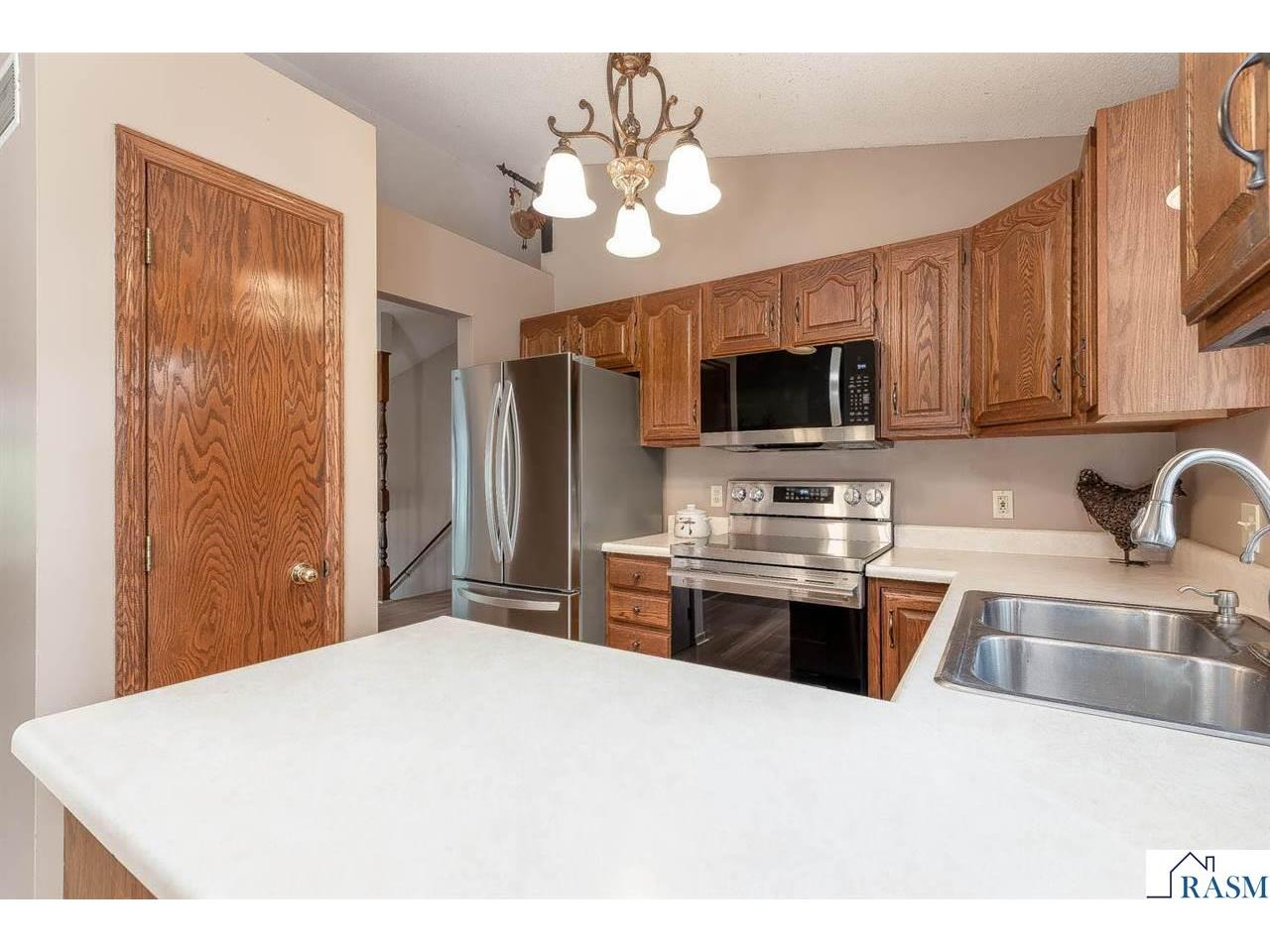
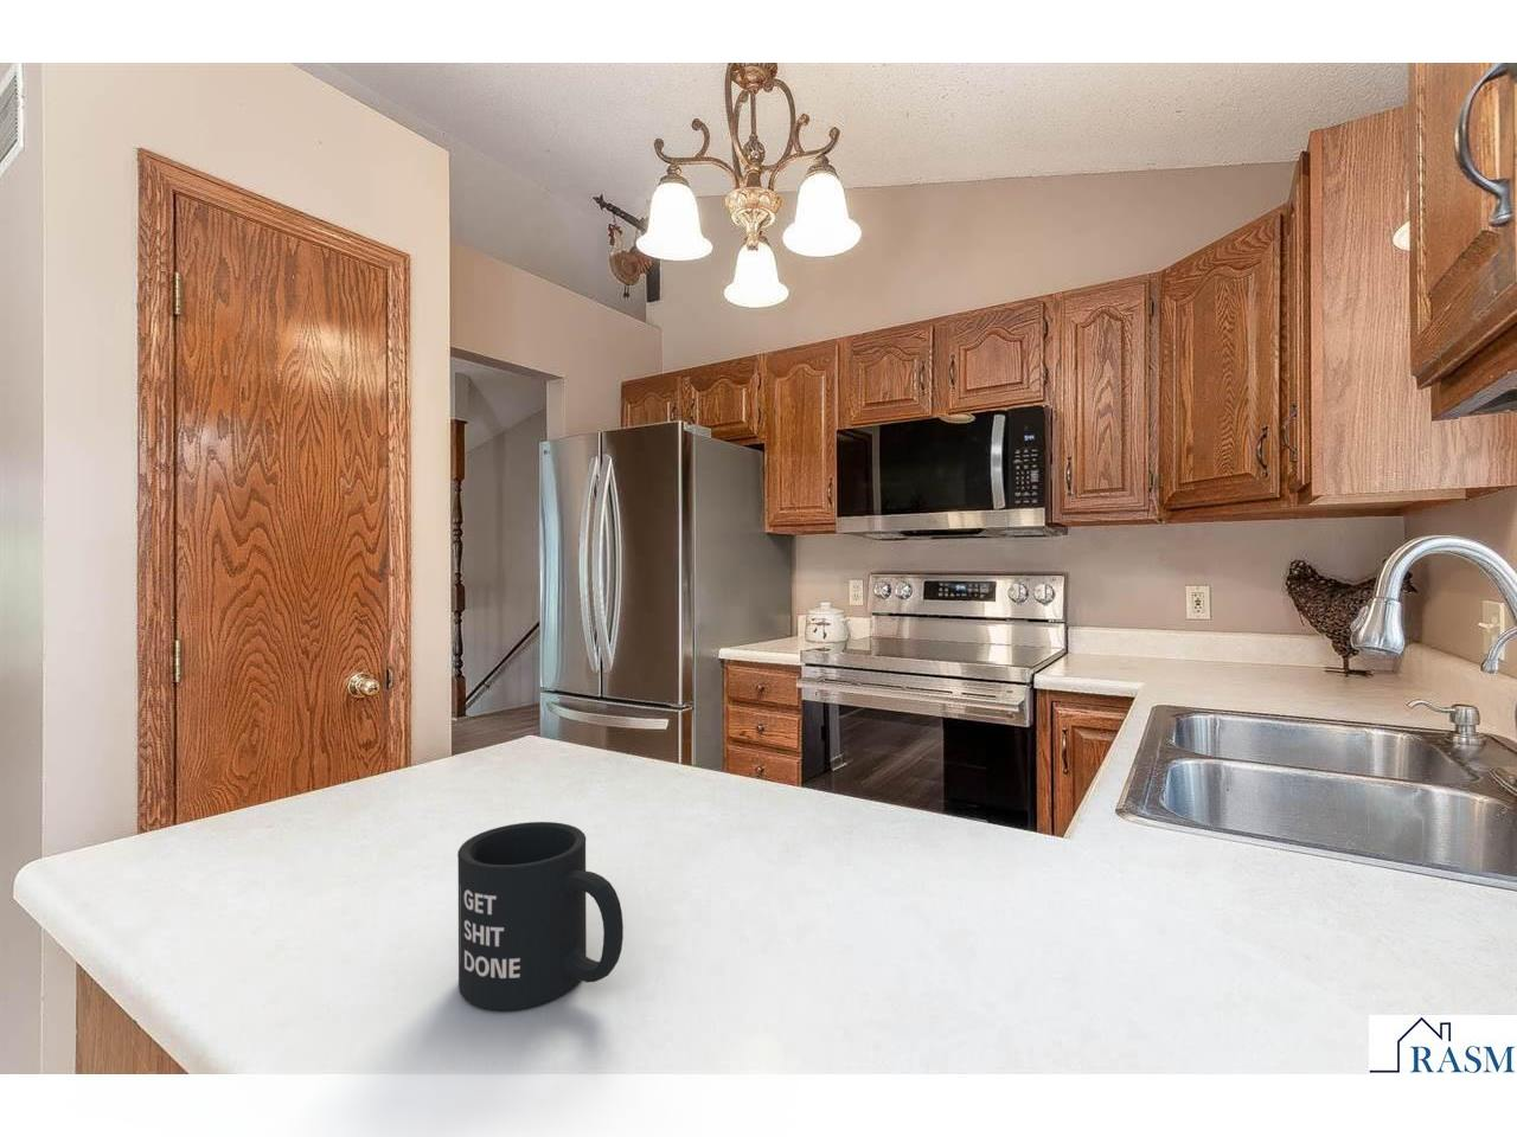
+ mug [456,821,625,1012]
